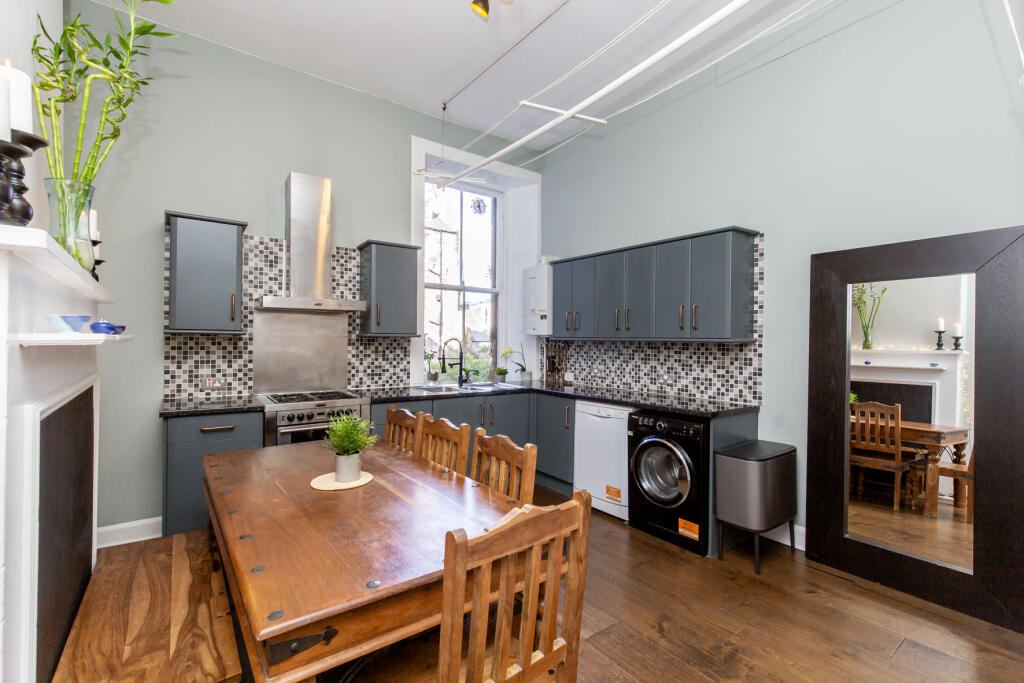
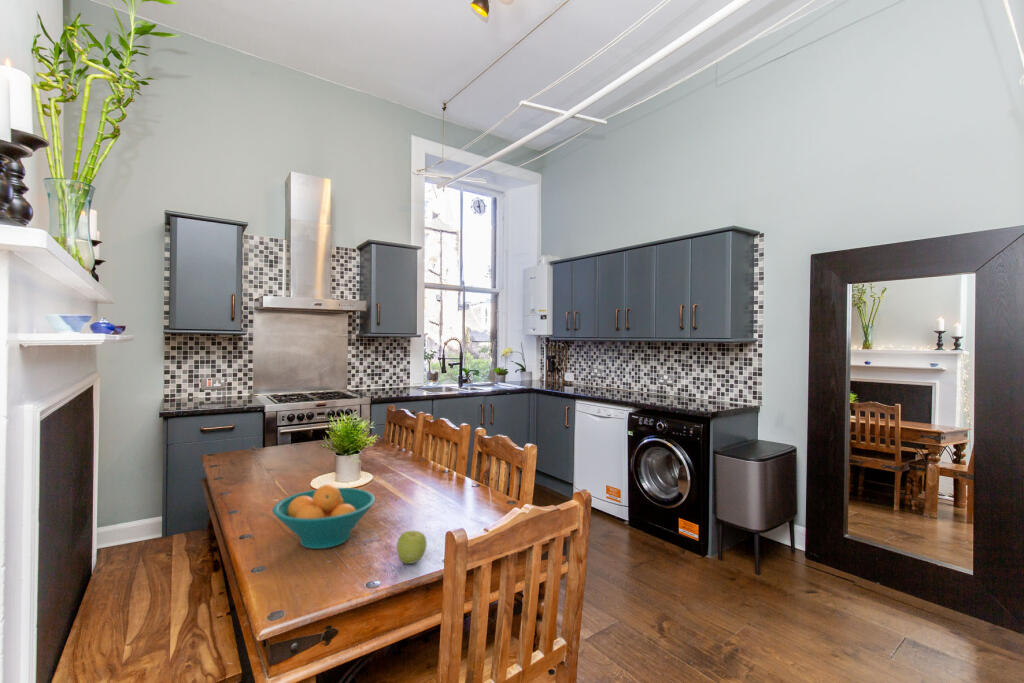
+ apple [396,530,428,565]
+ fruit bowl [271,484,376,550]
